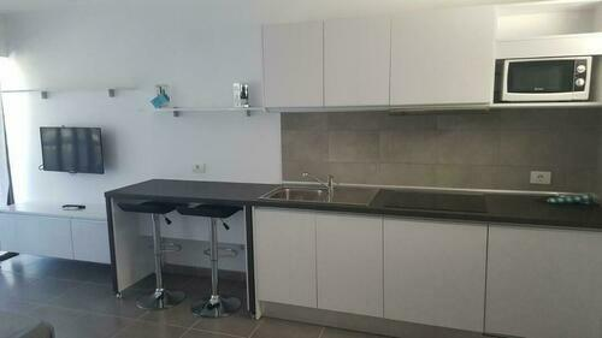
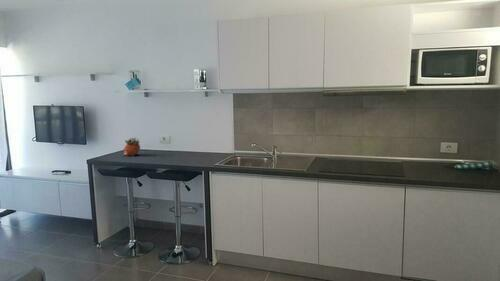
+ succulent planter [123,136,141,156]
